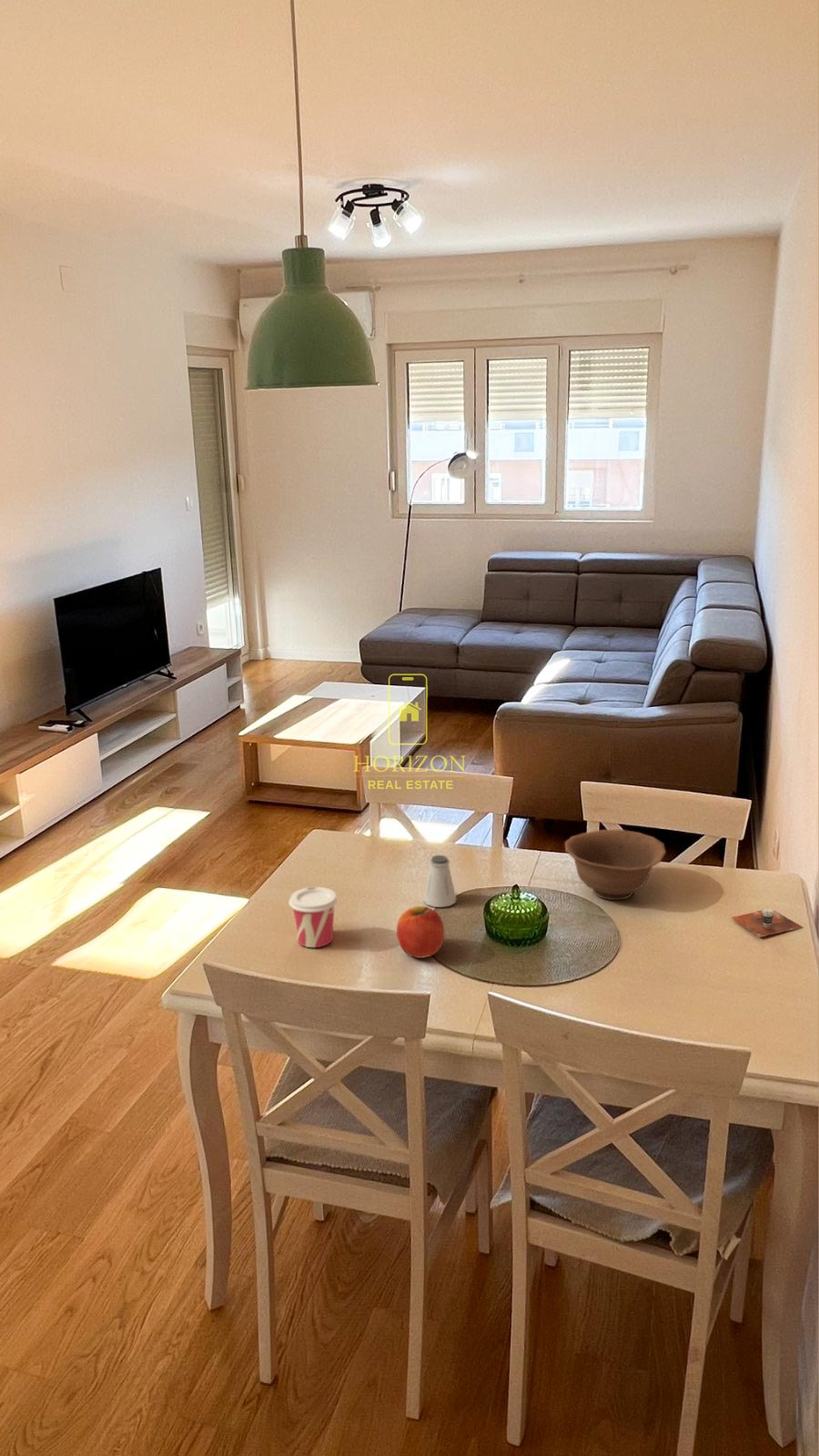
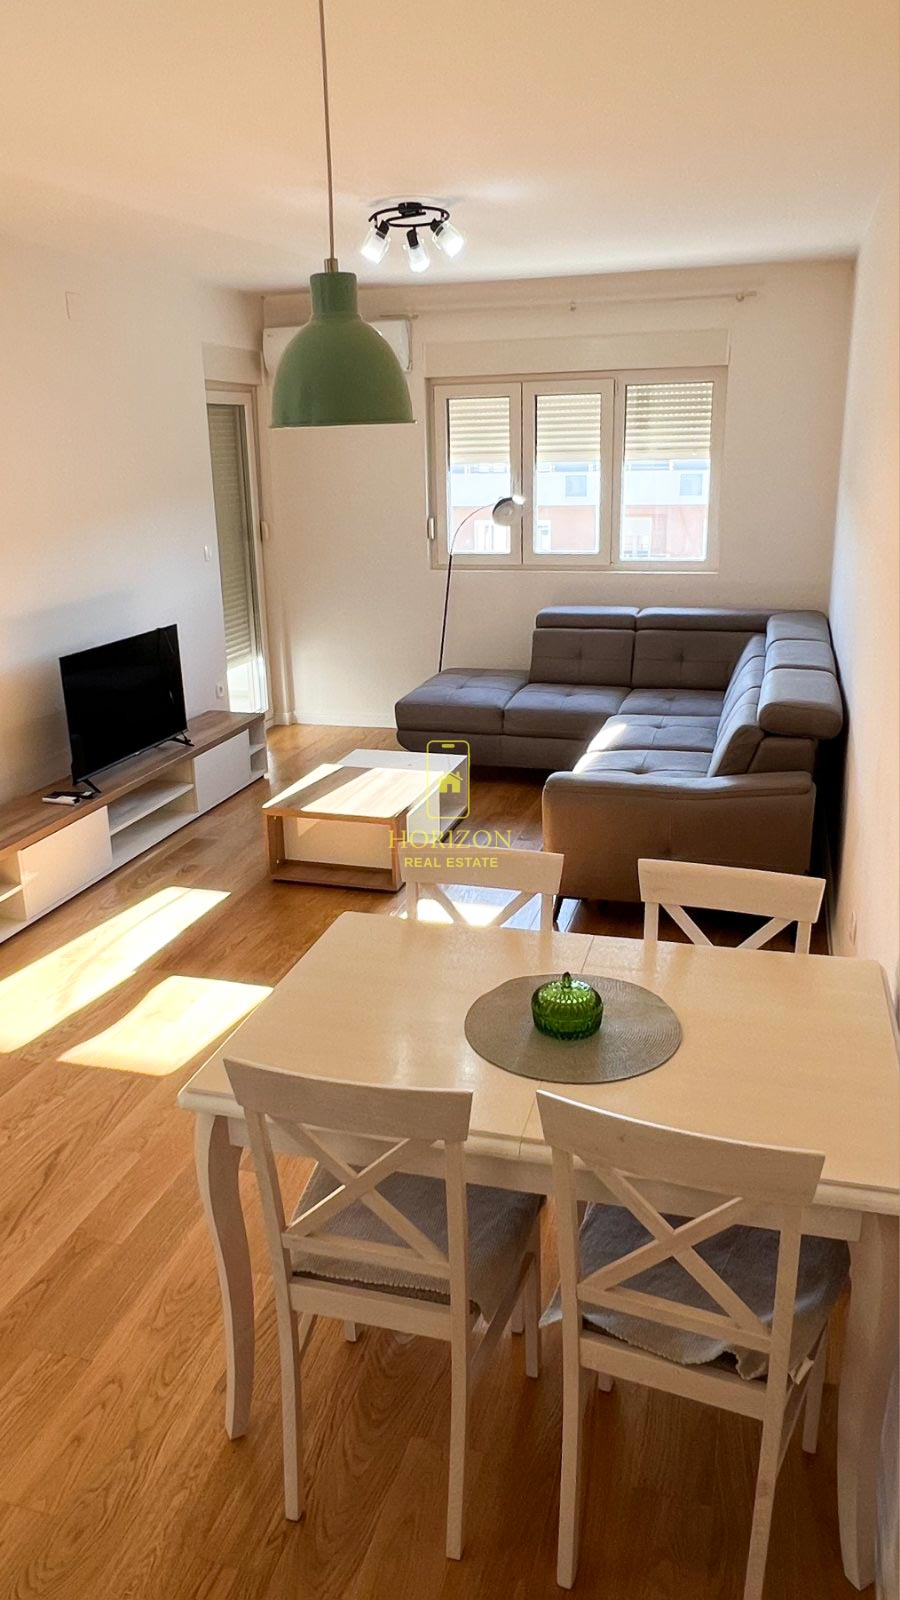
- cup [731,908,804,938]
- apple [396,905,445,959]
- saltshaker [422,854,457,908]
- cup [288,886,339,948]
- bowl [564,829,667,901]
